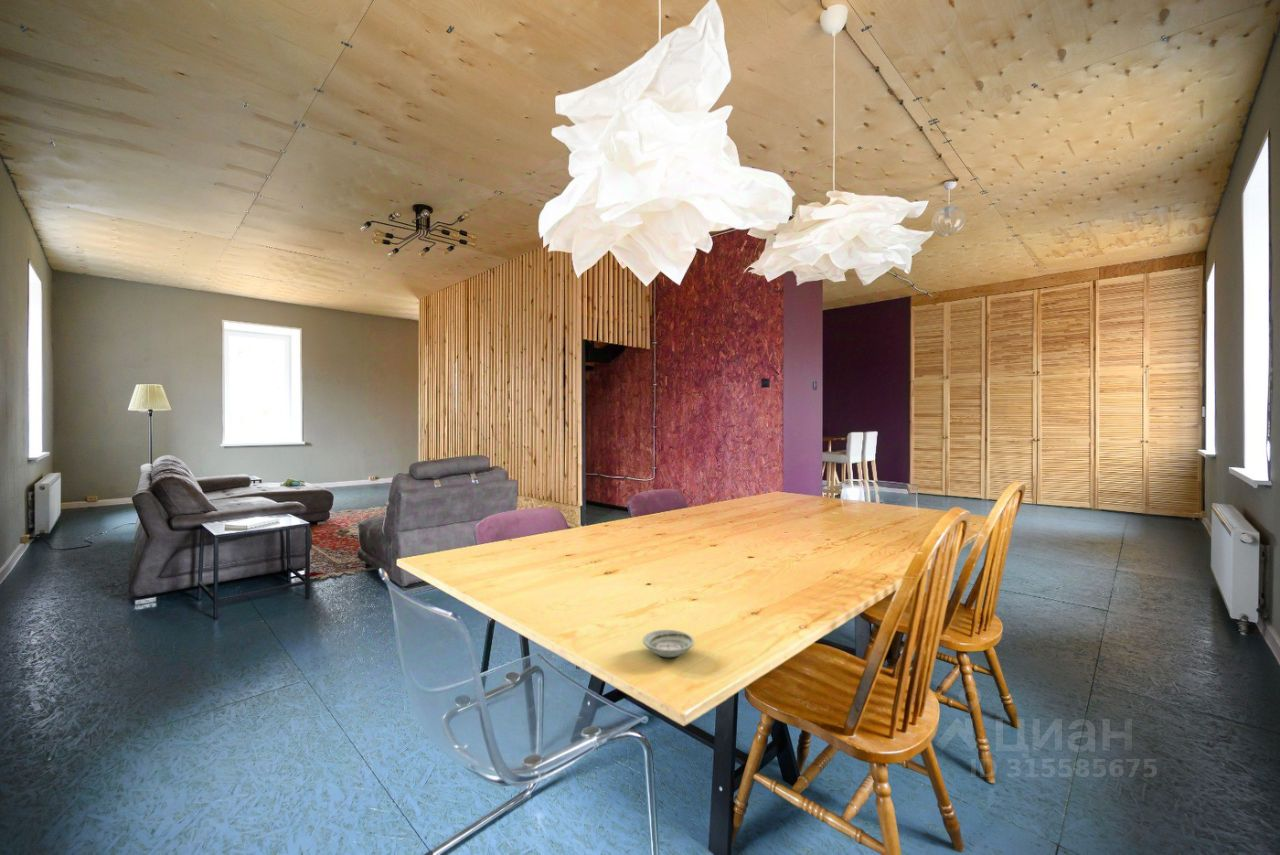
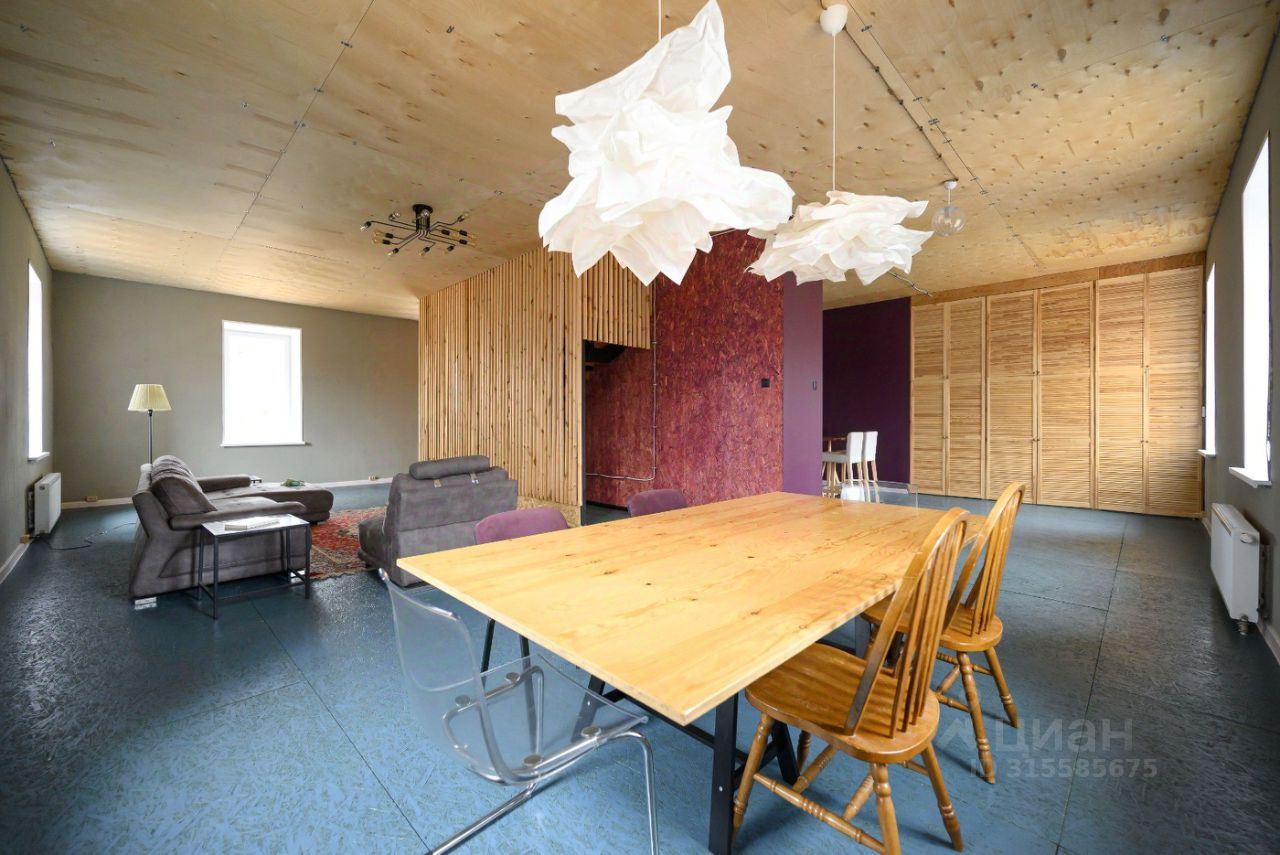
- saucer [642,629,695,658]
